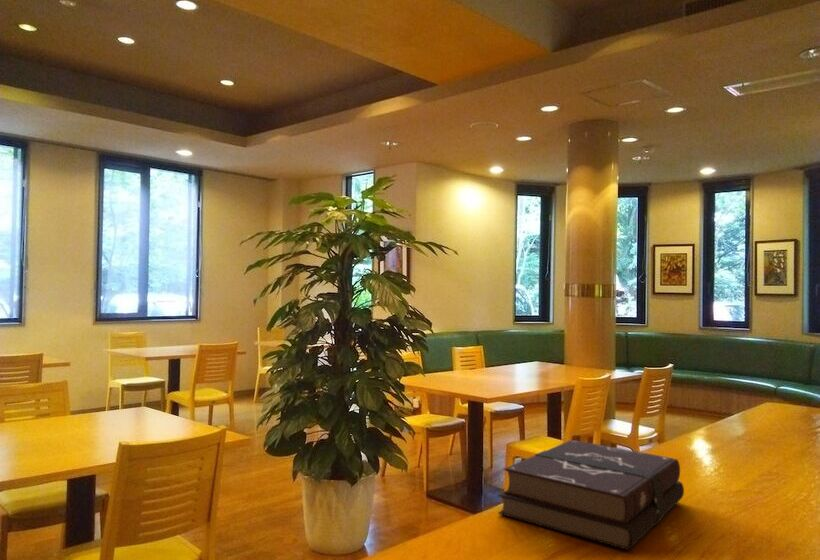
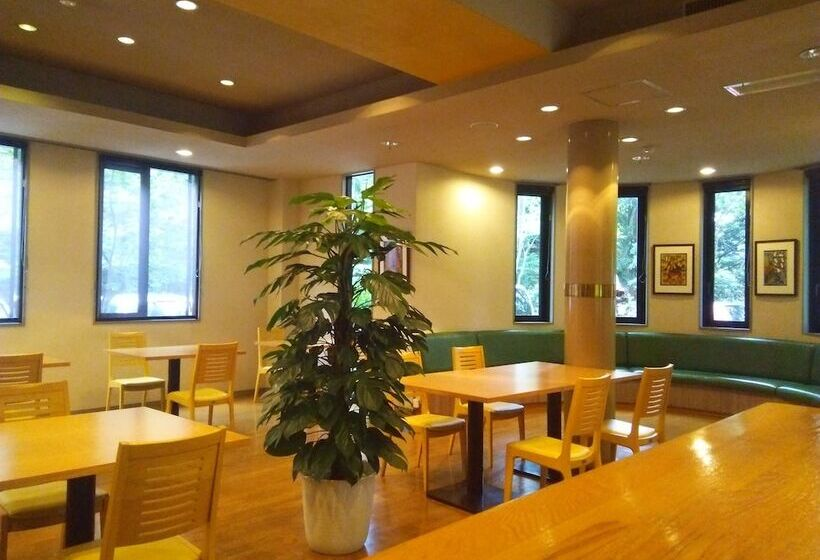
- hardback book [497,439,685,551]
